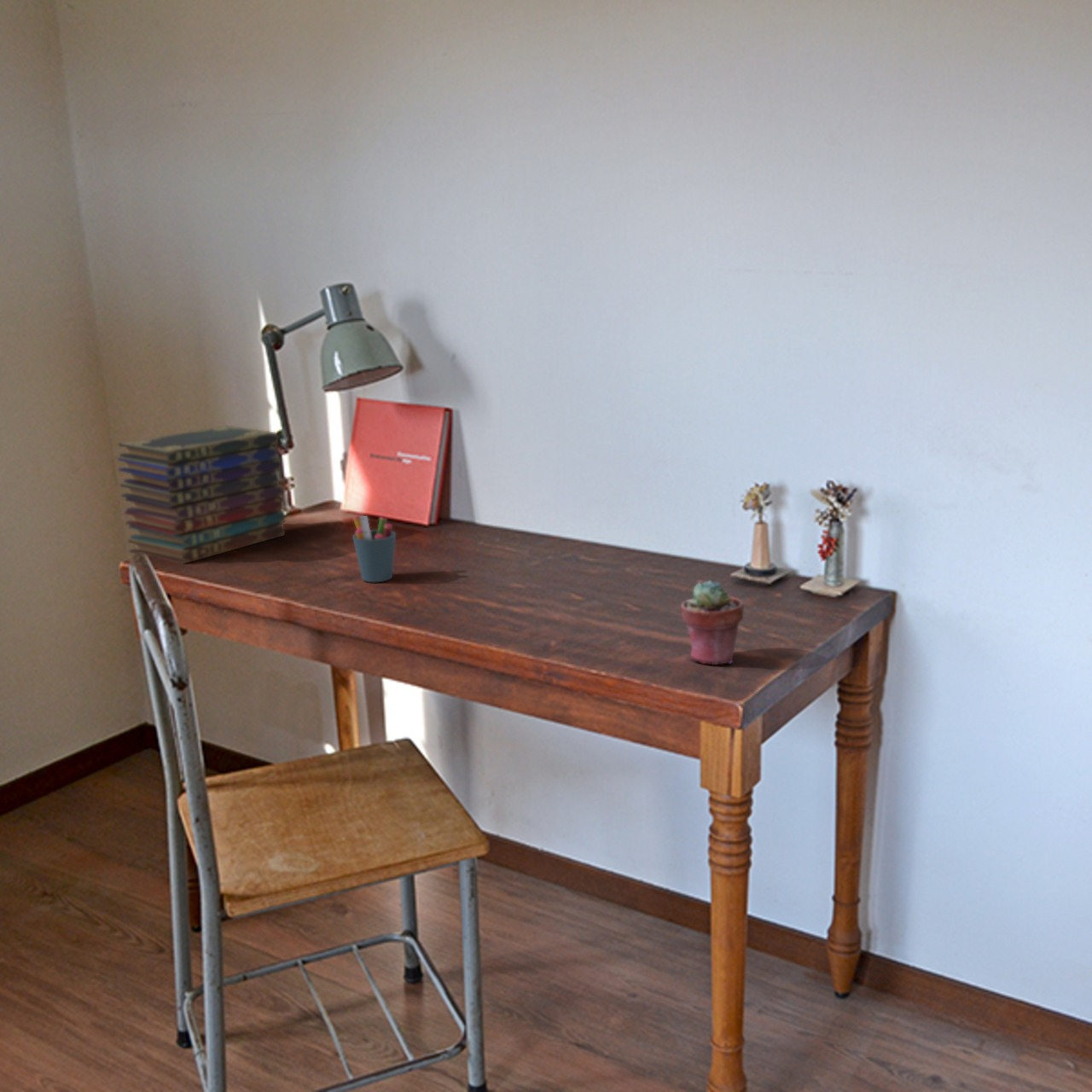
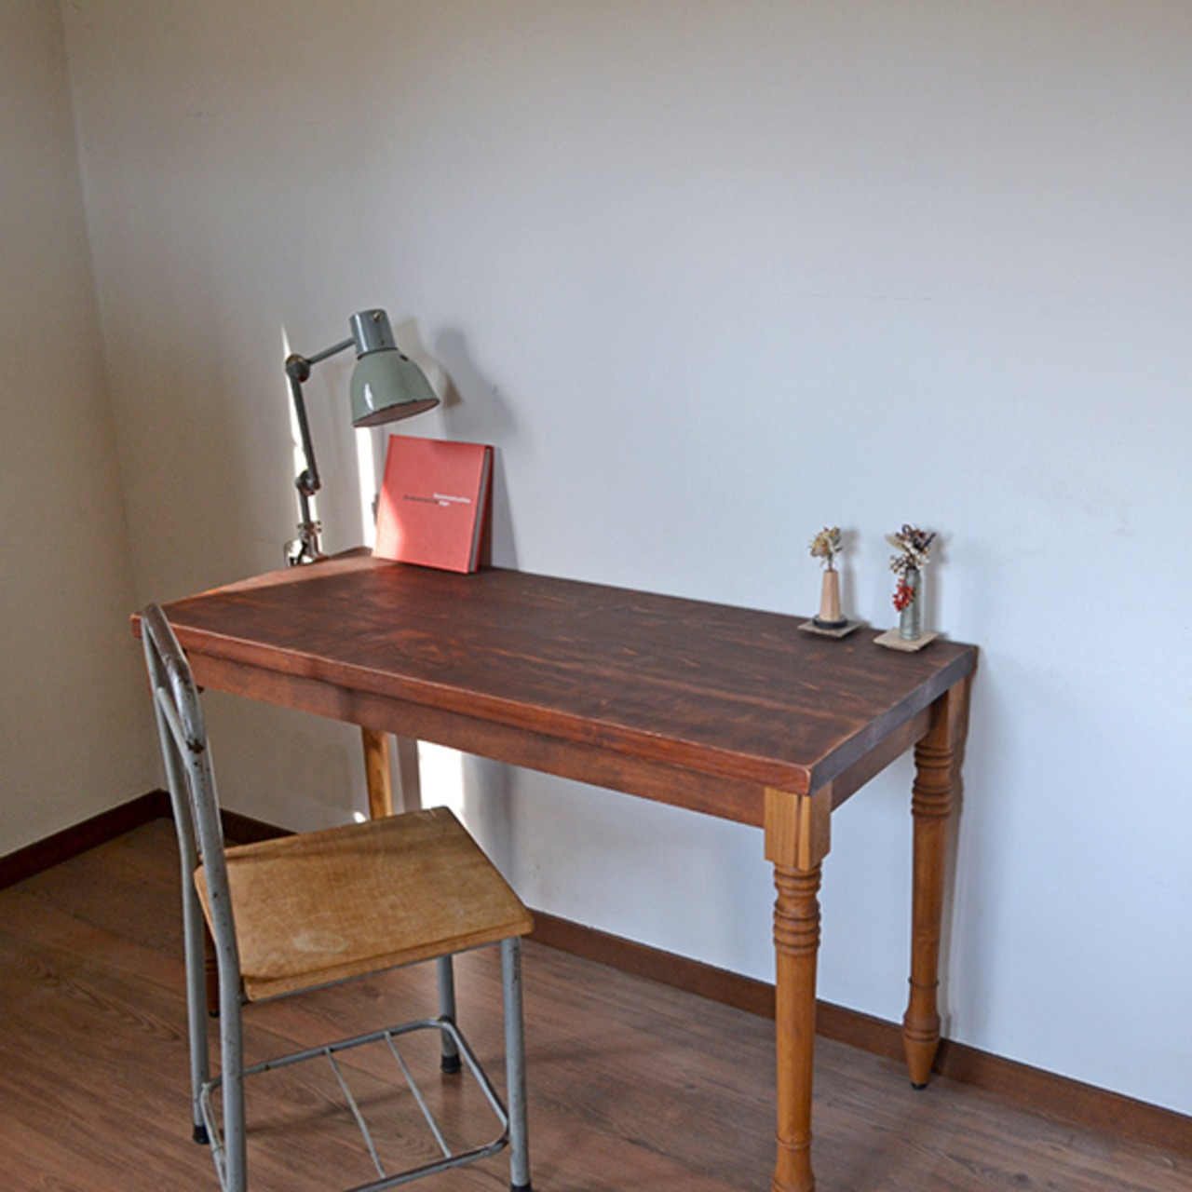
- potted succulent [680,579,744,665]
- pen holder [351,514,397,583]
- book stack [117,425,287,565]
